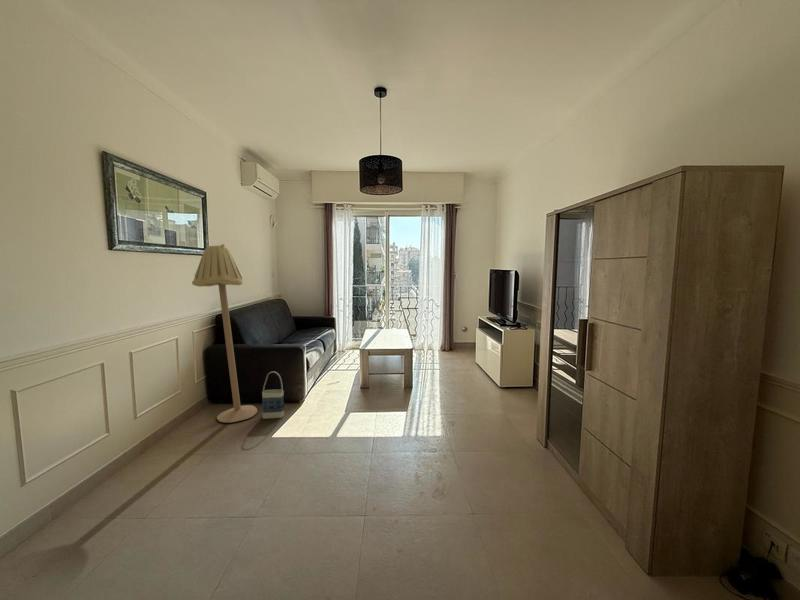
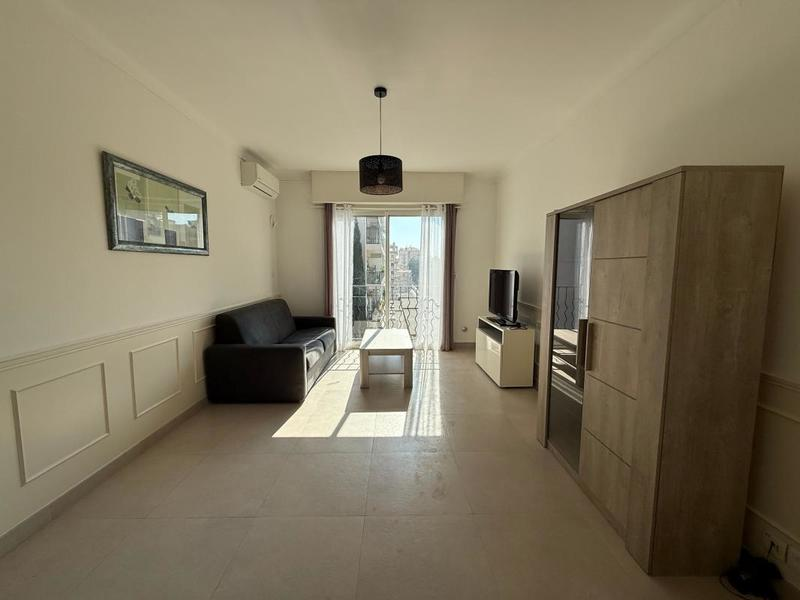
- floor lamp [191,243,258,424]
- bag [261,371,285,420]
